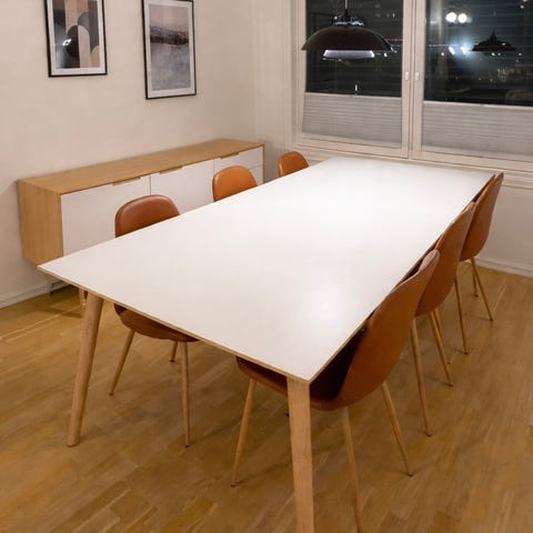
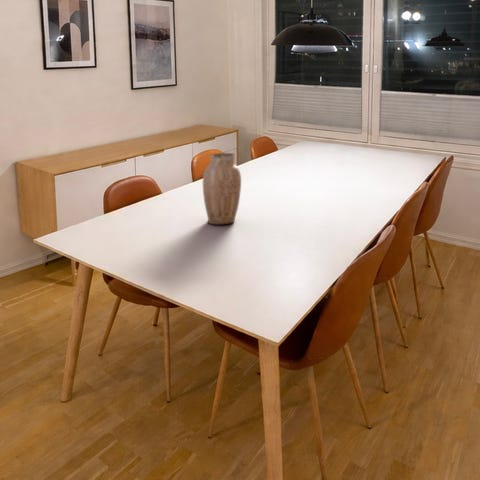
+ vase [202,152,242,225]
